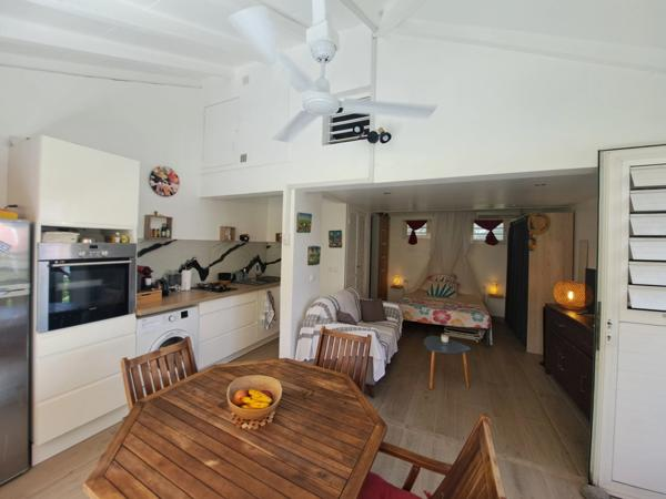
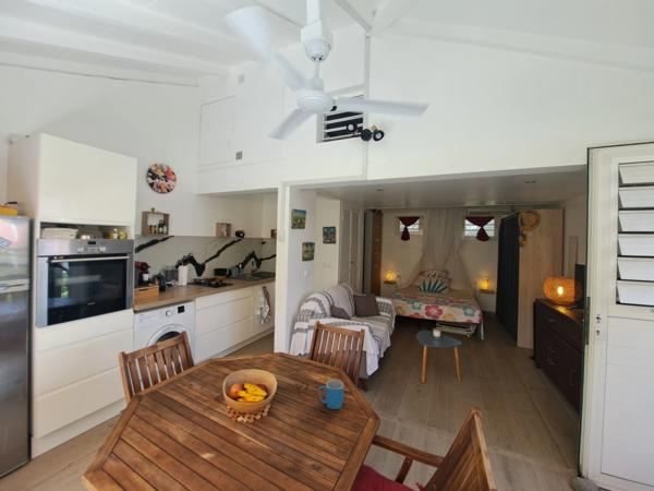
+ mug [317,380,344,410]
